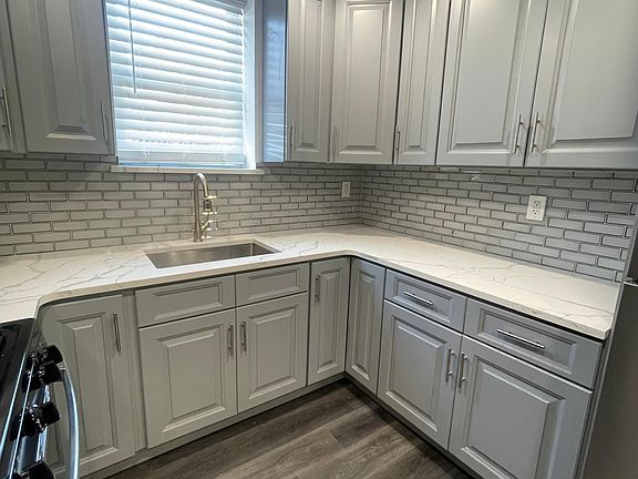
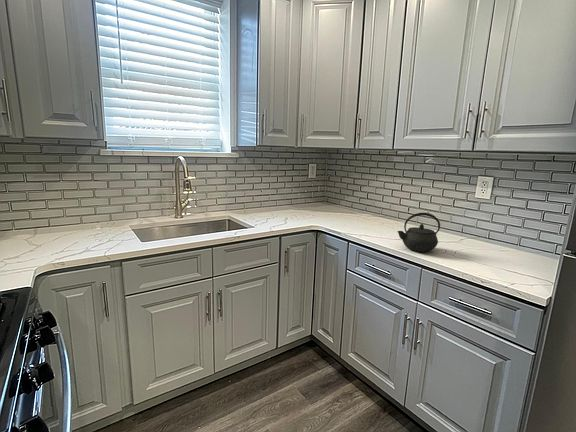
+ kettle [397,212,441,253]
